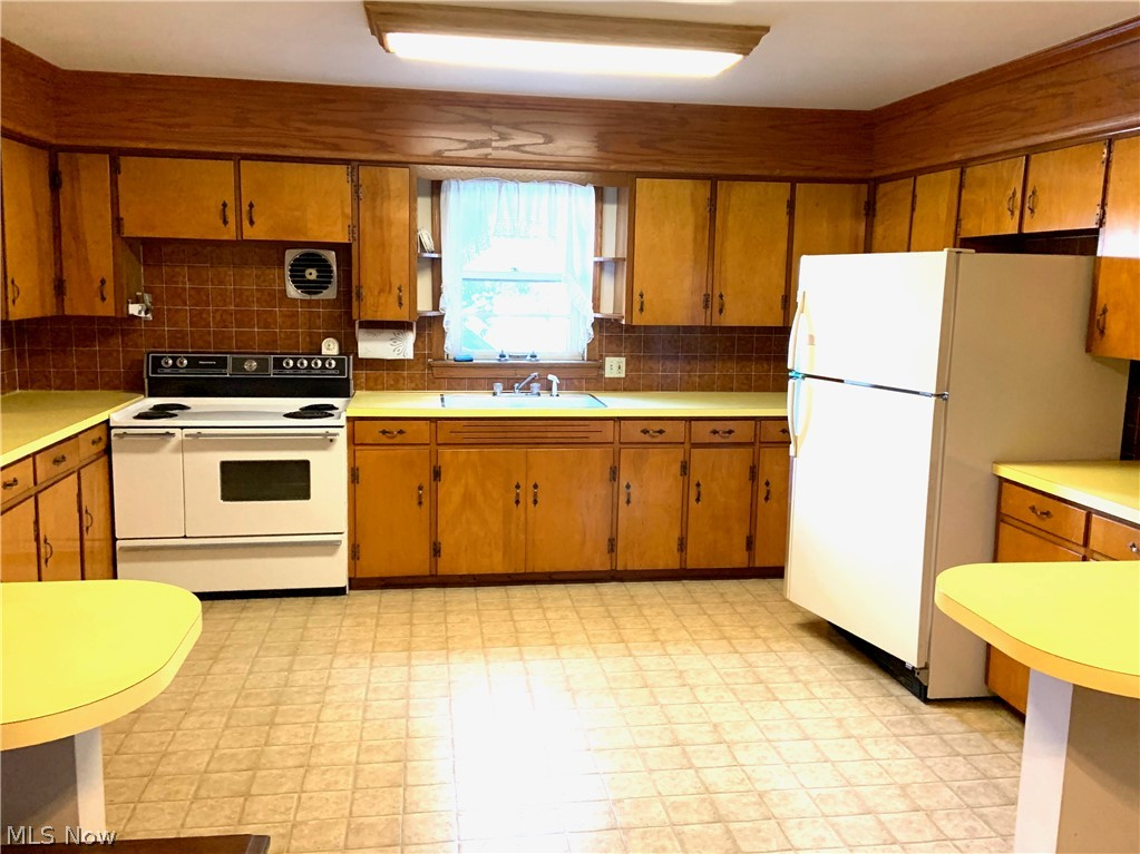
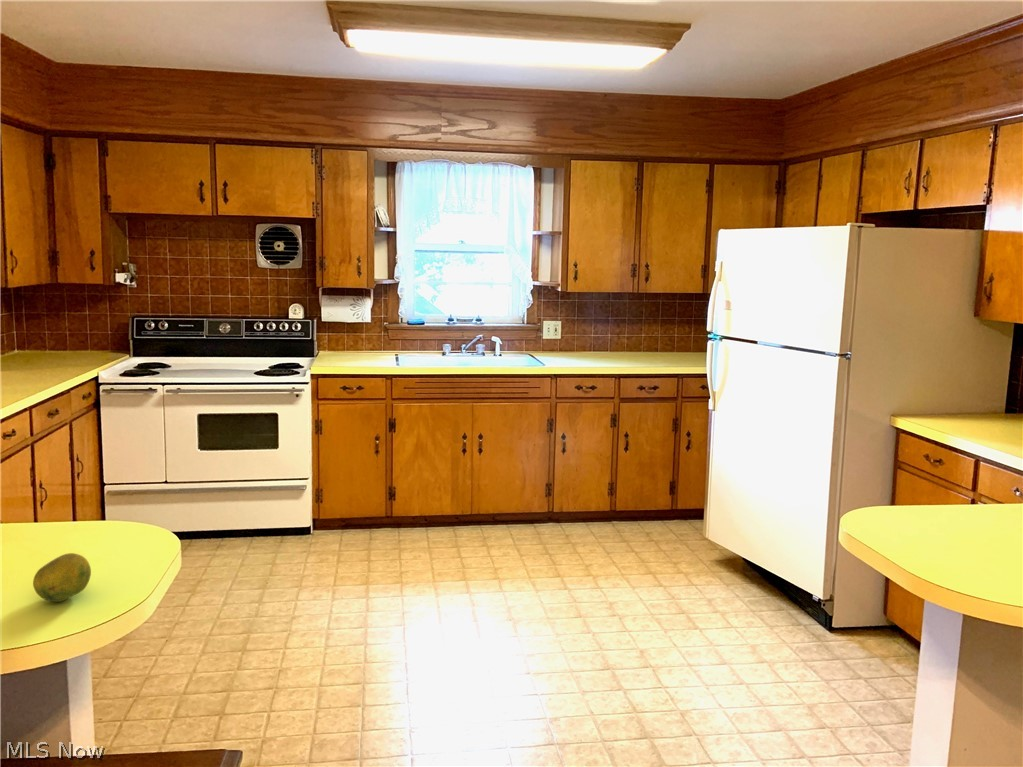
+ fruit [32,552,92,603]
